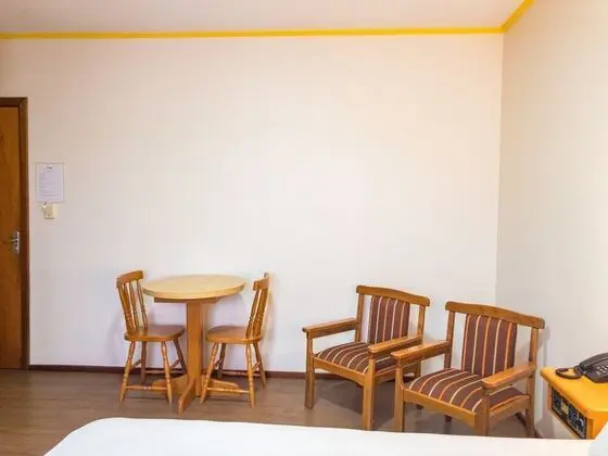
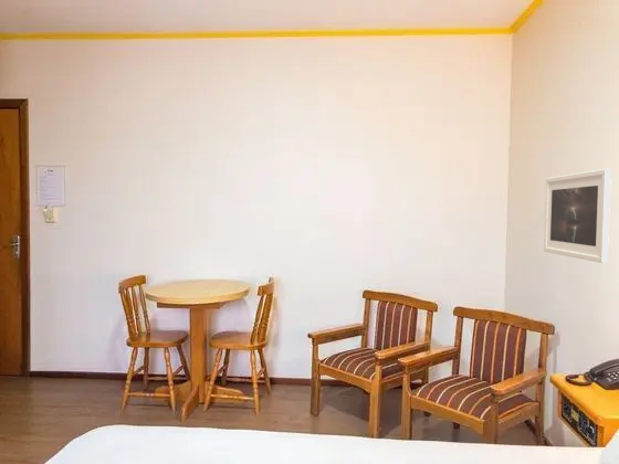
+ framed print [543,168,612,264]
